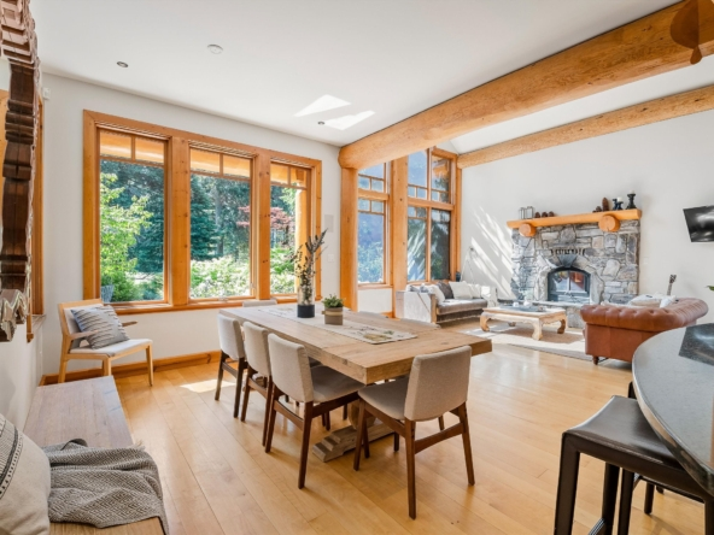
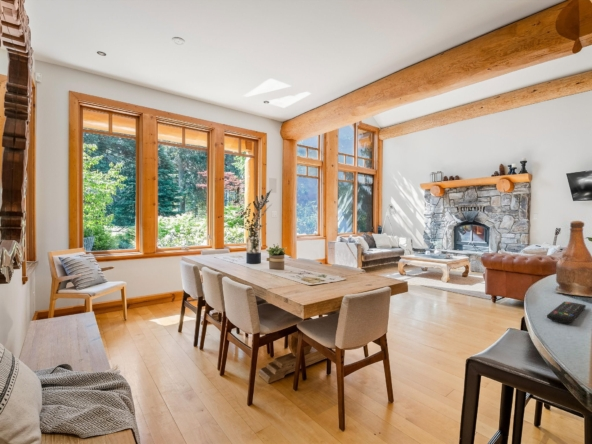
+ remote control [546,301,587,324]
+ bottle [554,220,592,297]
